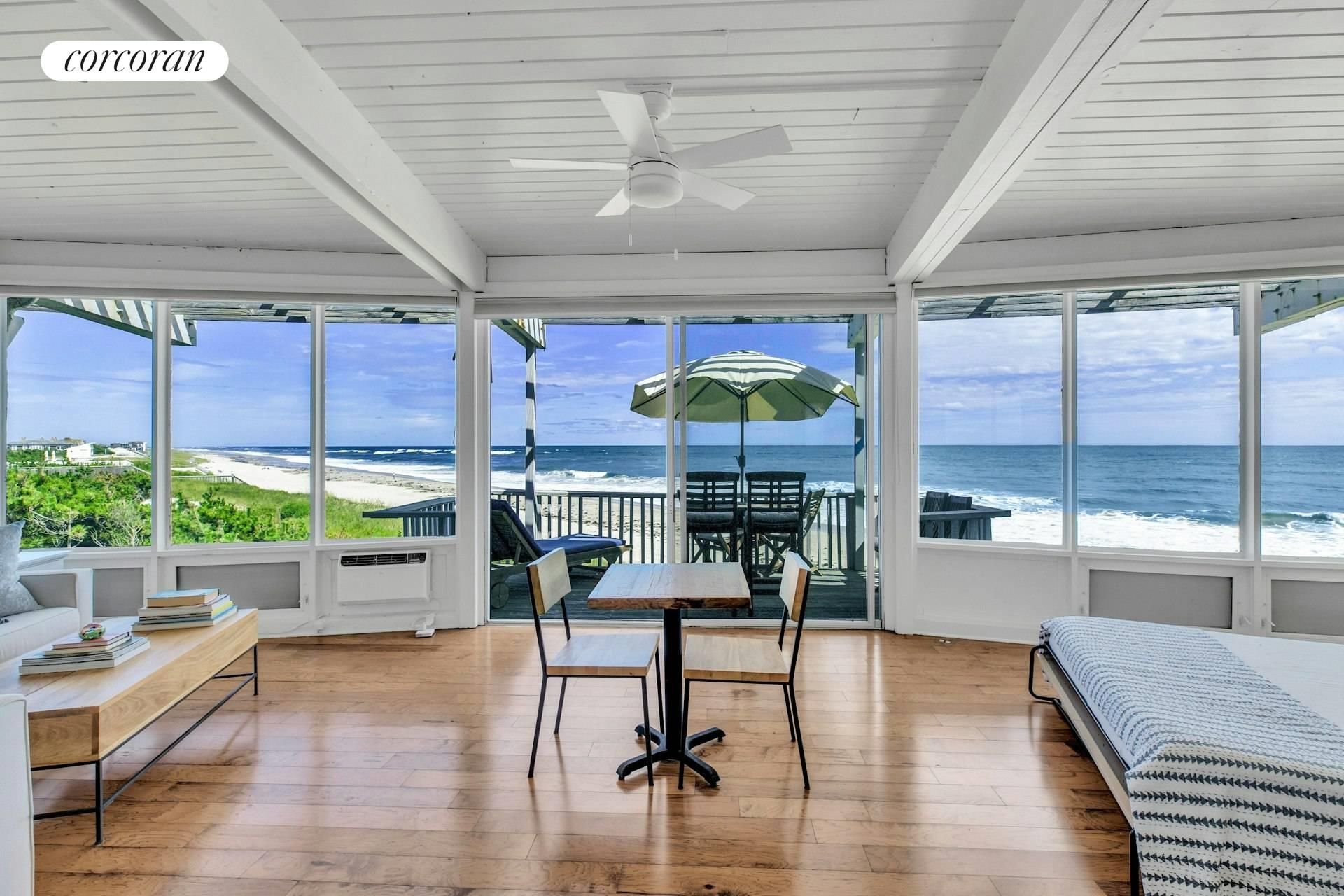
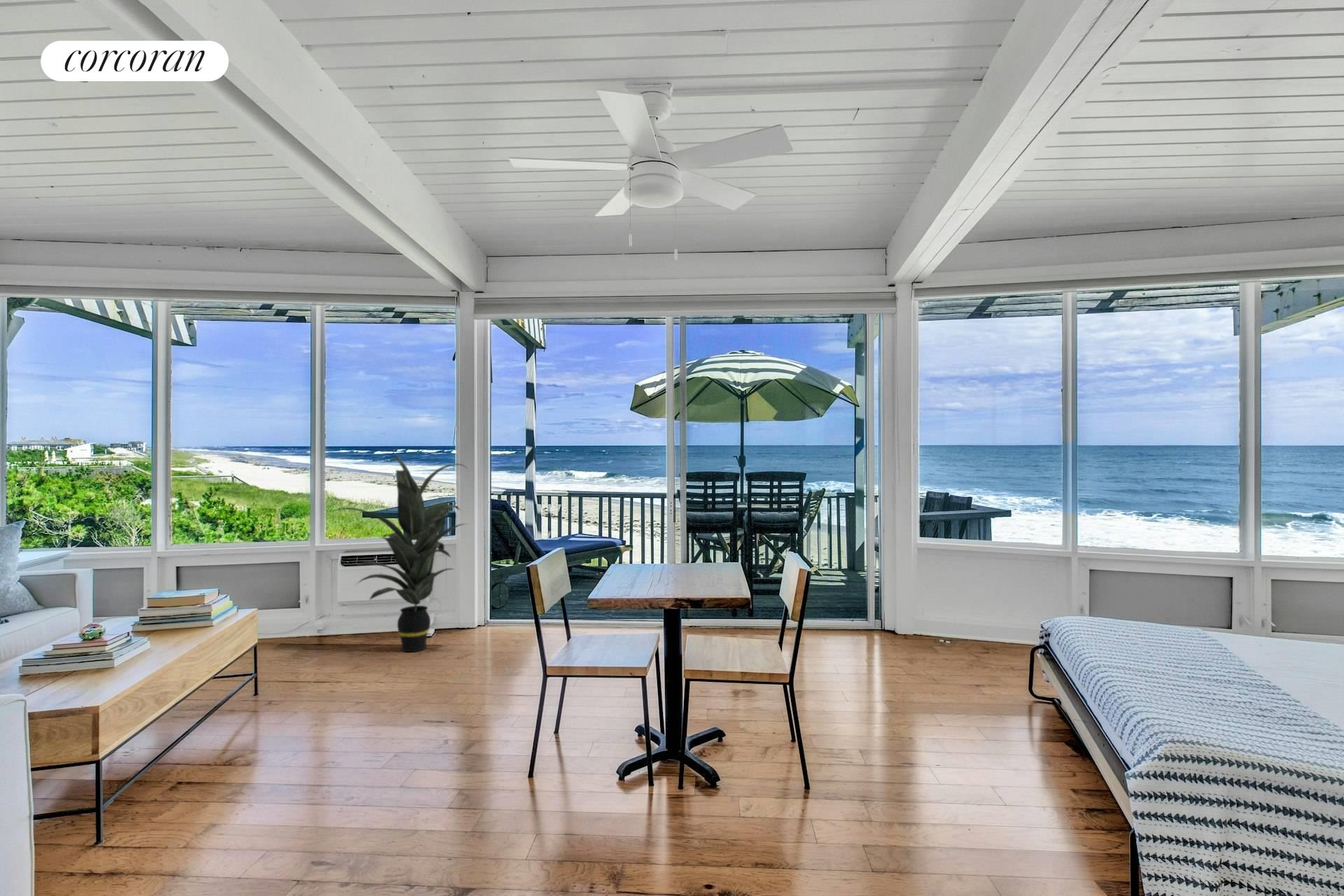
+ indoor plant [333,453,469,652]
